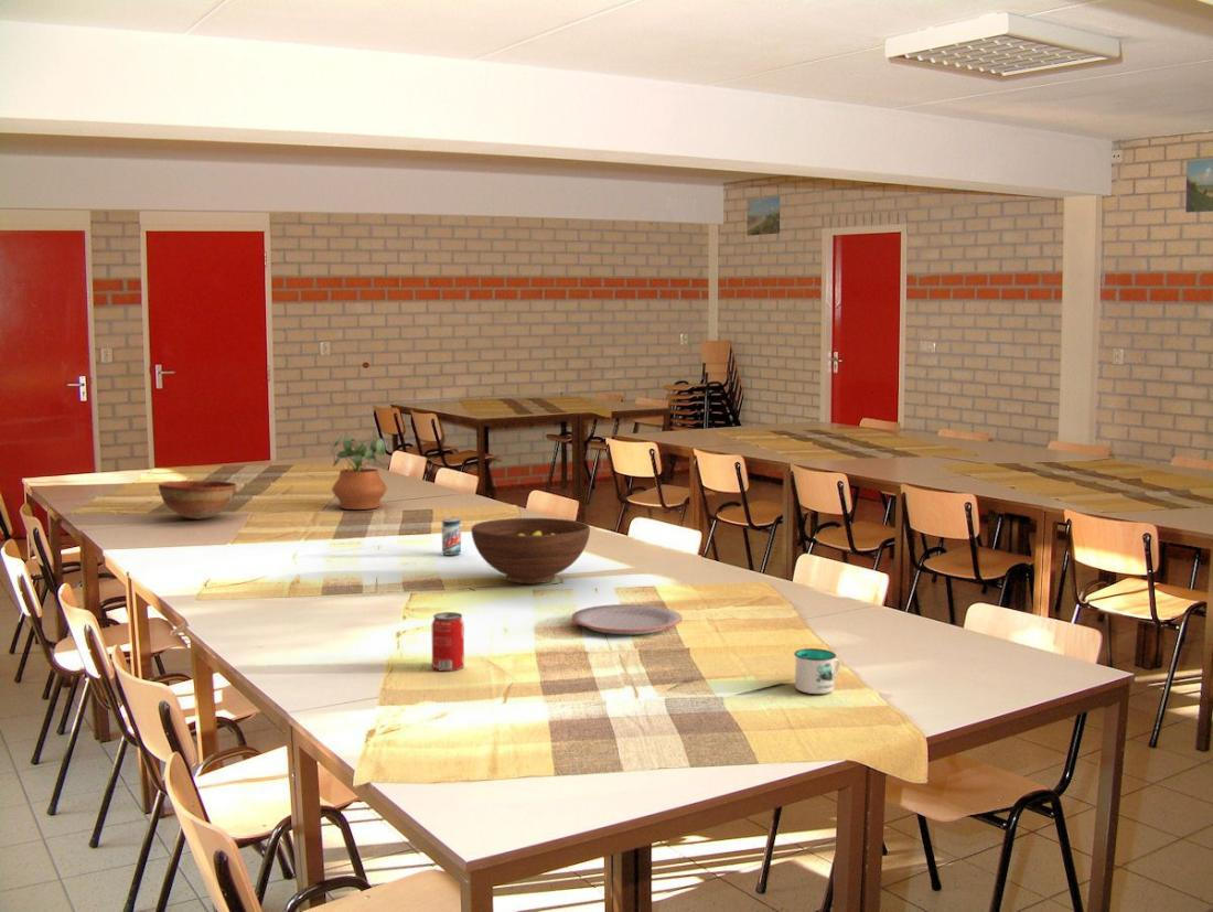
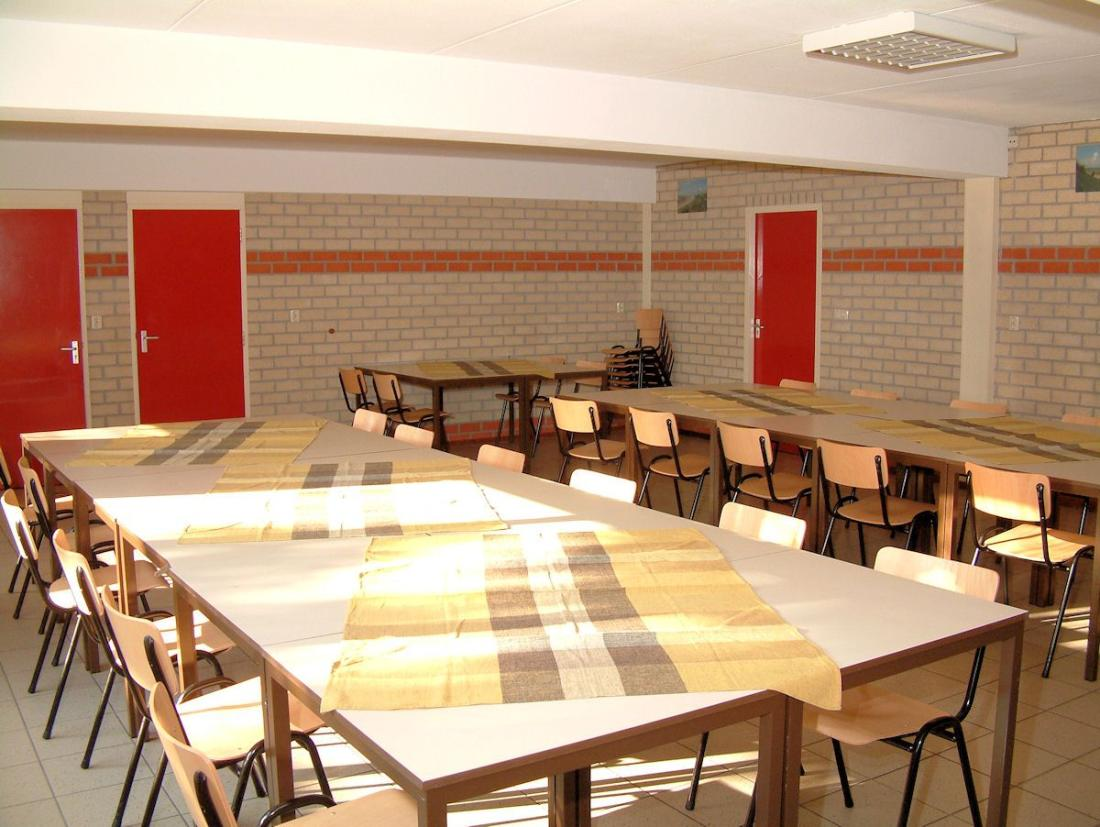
- mug [793,647,841,695]
- bowl [158,480,238,519]
- beverage can [431,611,465,673]
- fruit bowl [470,517,591,584]
- beer can [441,516,462,557]
- plate [570,603,684,636]
- potted plant [331,433,388,511]
